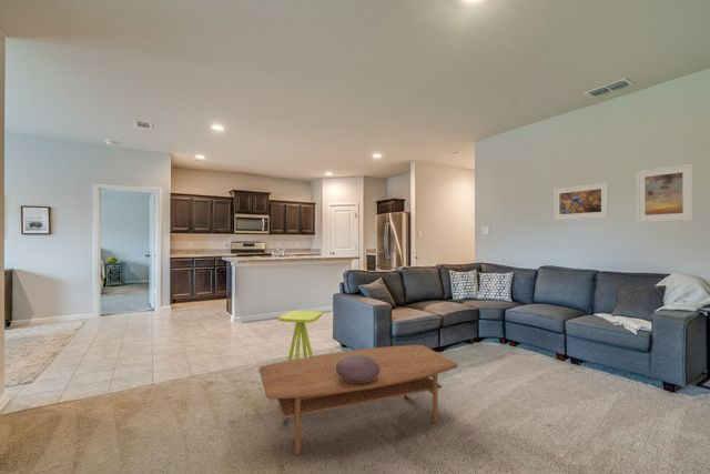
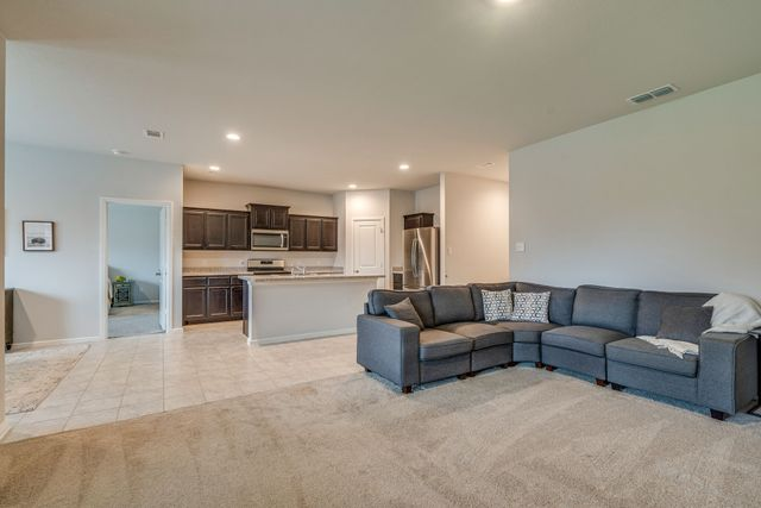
- coffee table [258,344,459,456]
- decorative bowl [335,355,381,382]
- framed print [552,181,610,221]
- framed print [636,162,694,223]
- side table [277,310,323,361]
